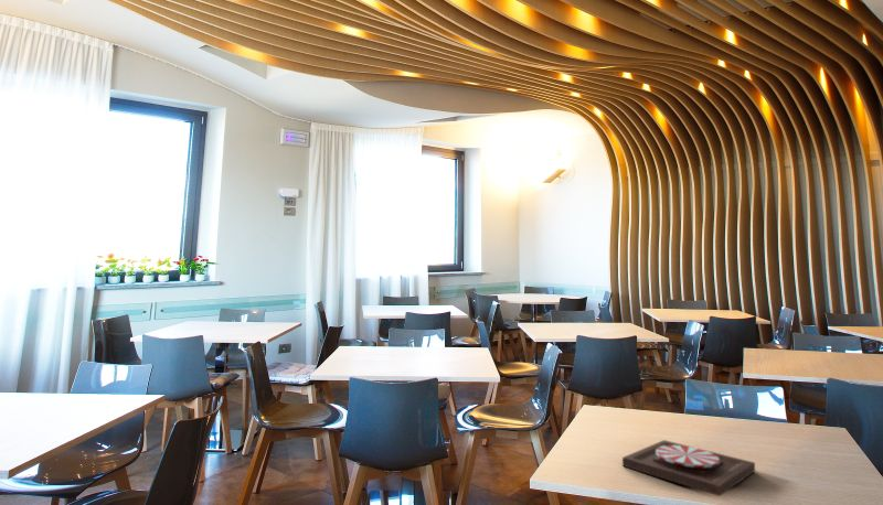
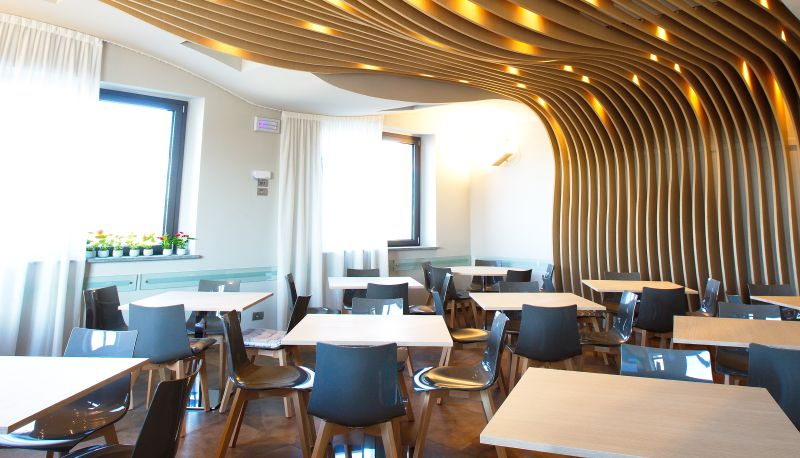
- plate [621,439,756,497]
